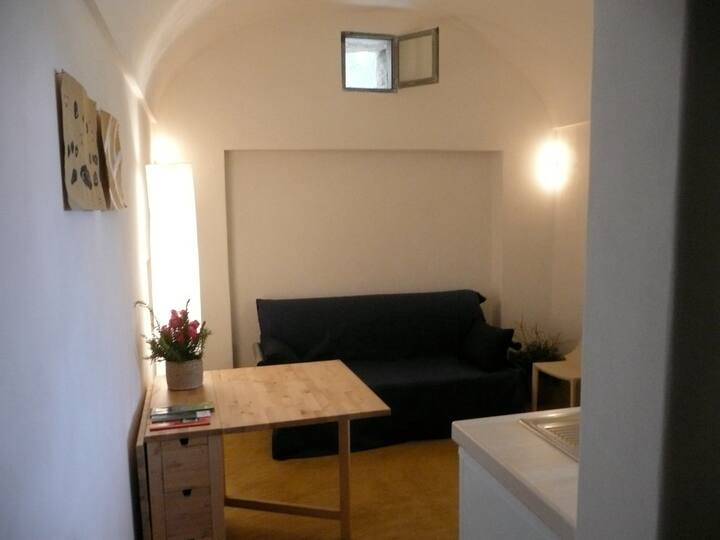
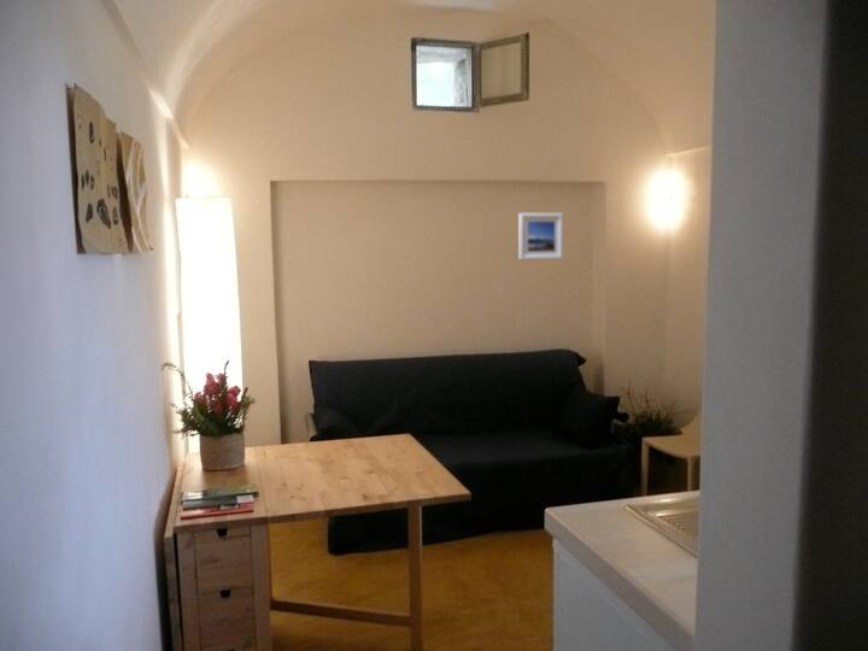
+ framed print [518,212,564,260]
